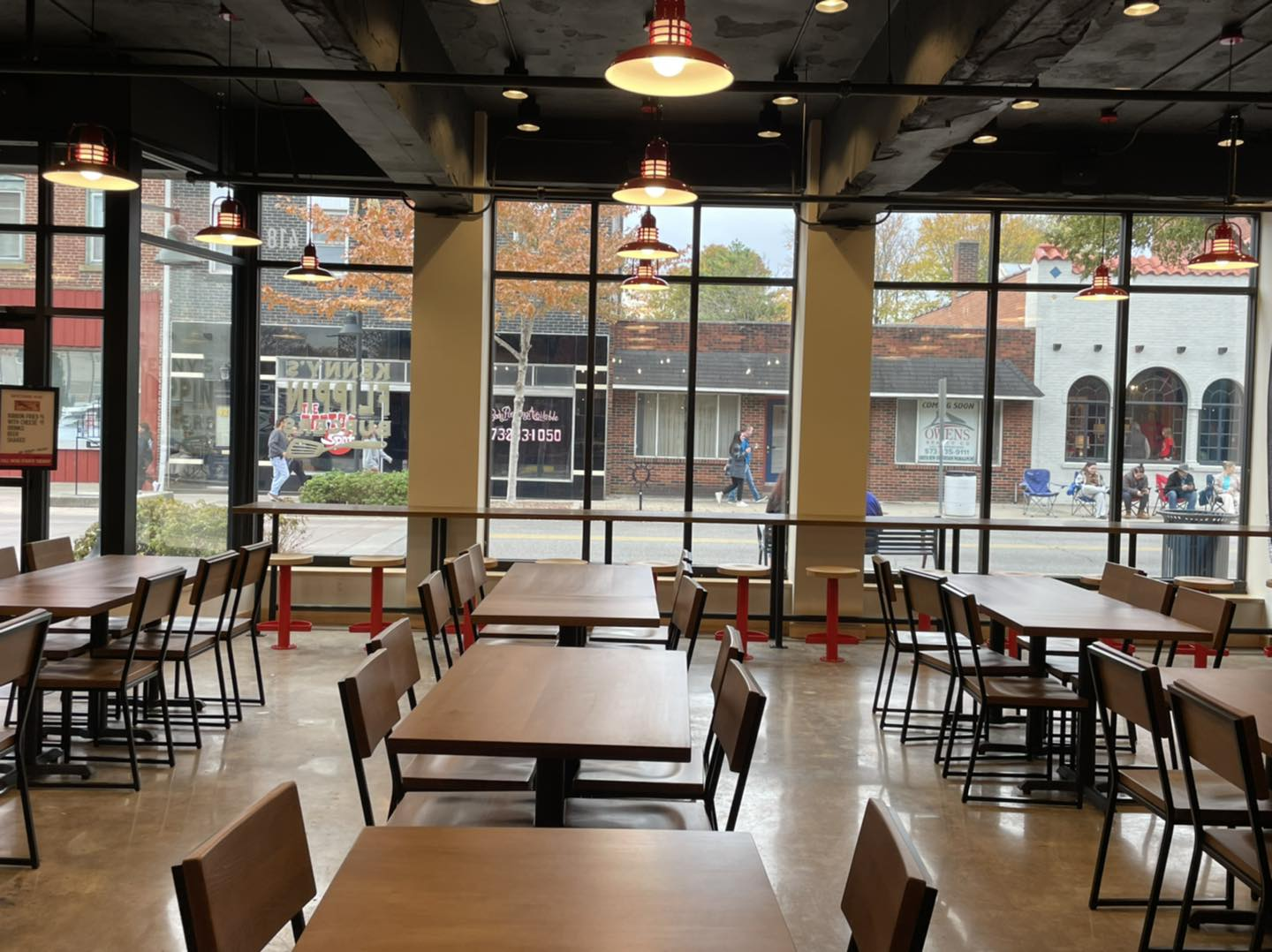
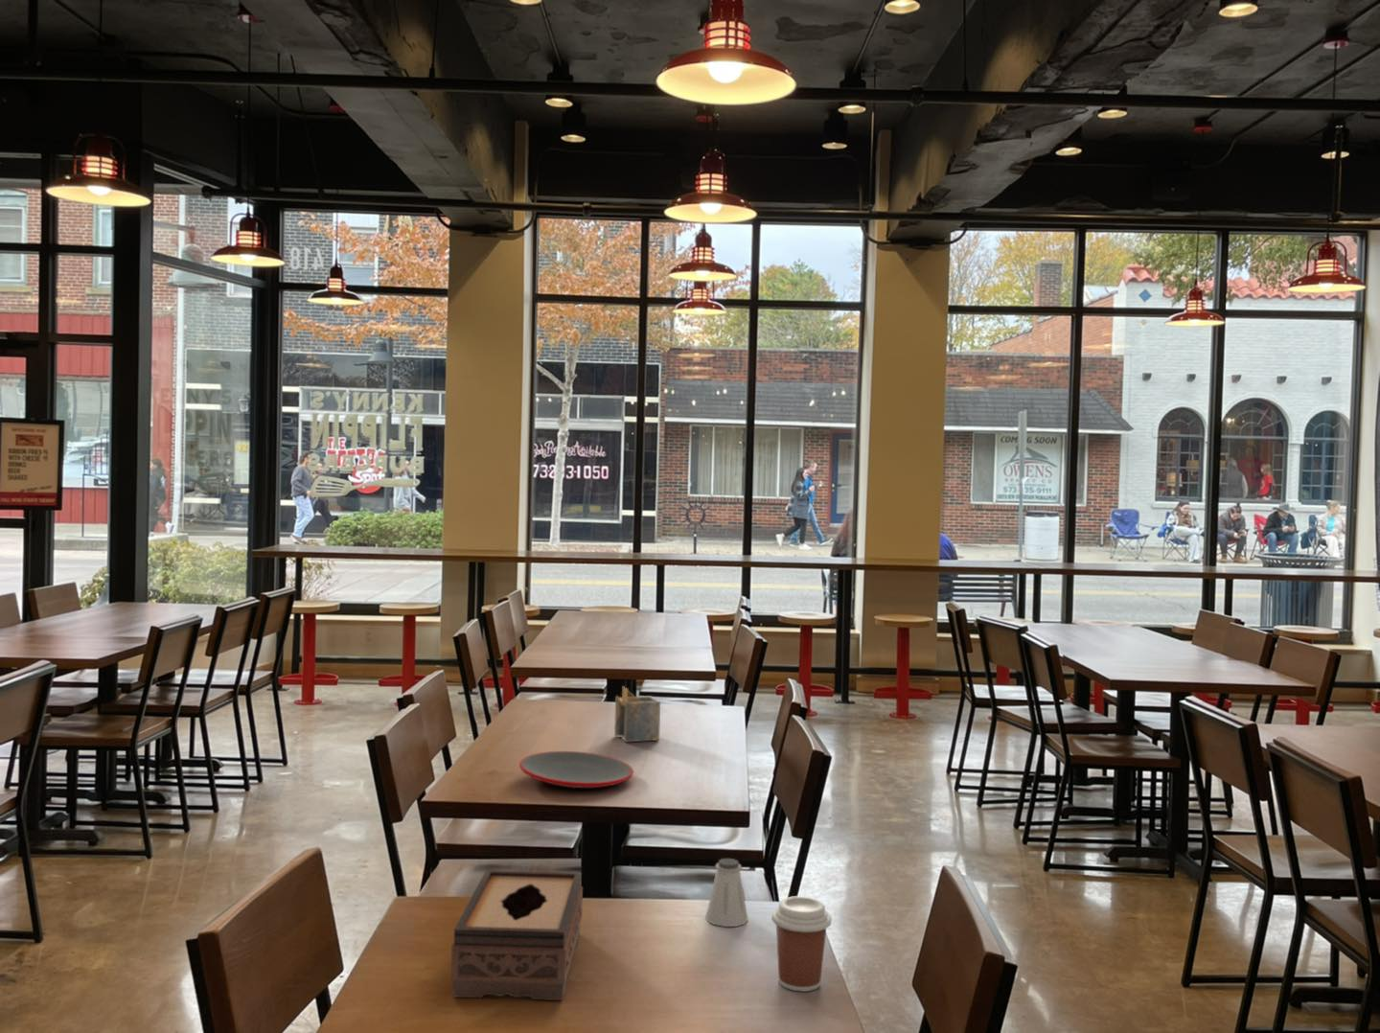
+ tissue box [450,869,584,1002]
+ coffee cup [770,895,833,993]
+ plate [519,750,635,789]
+ saltshaker [705,857,749,928]
+ napkin holder [613,685,661,743]
